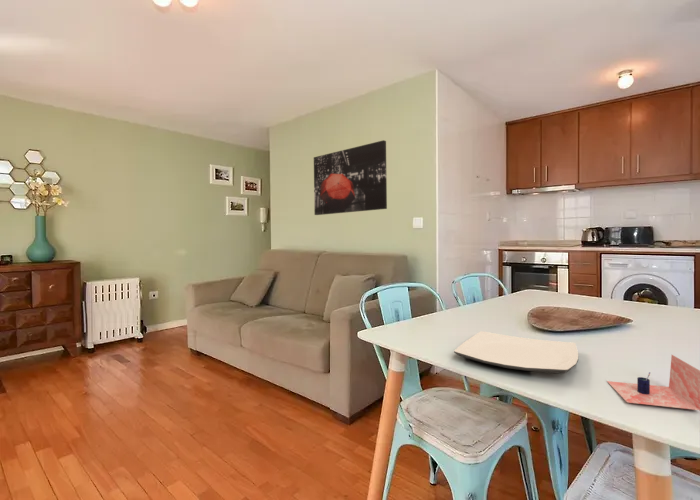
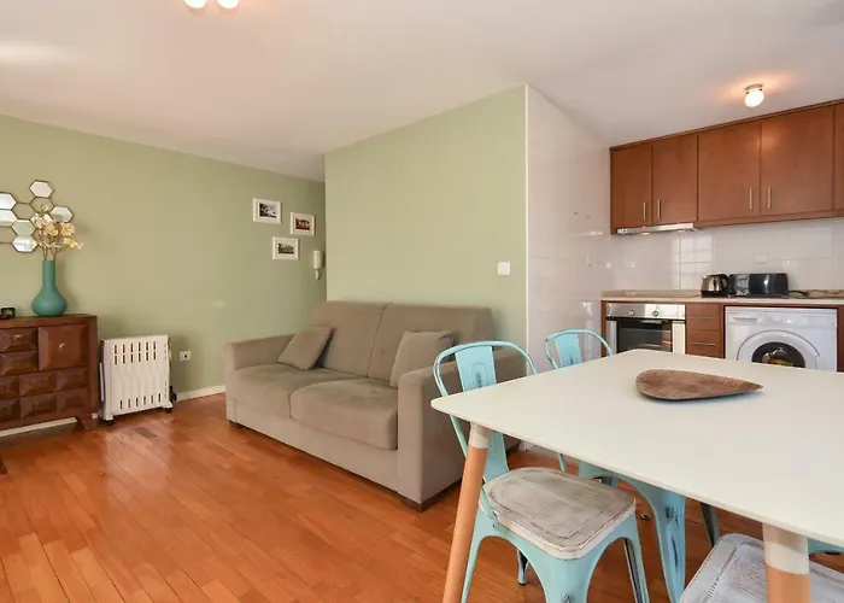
- wall art [313,139,388,216]
- mug [606,354,700,412]
- plate [453,330,579,374]
